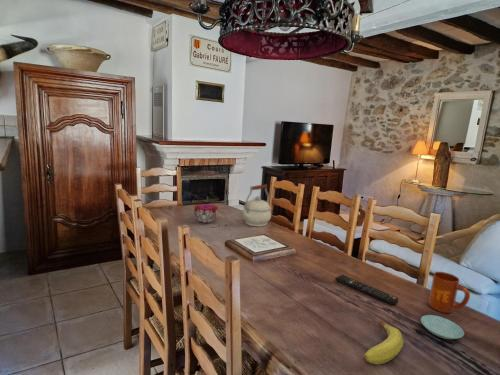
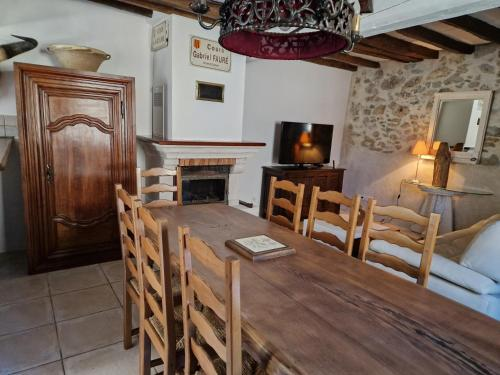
- mug [428,271,471,314]
- decorative bowl [193,203,219,224]
- fruit [363,319,405,365]
- remote control [334,274,399,306]
- saucer [420,314,465,340]
- kettle [241,183,272,227]
